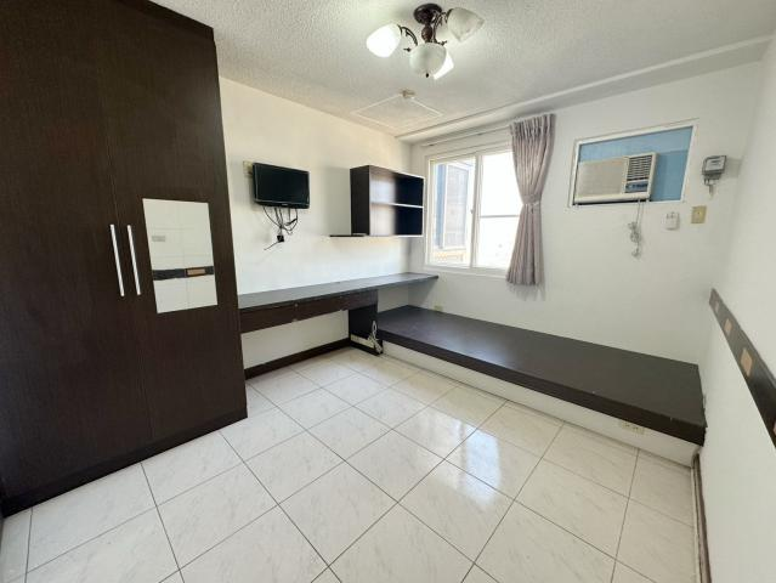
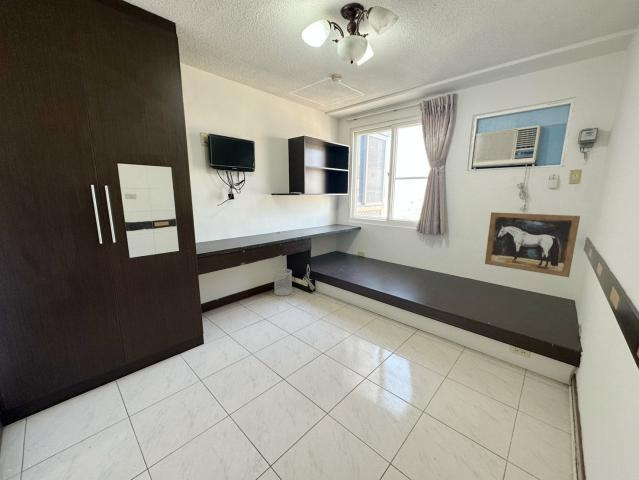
+ wall art [484,211,581,278]
+ wastebasket [273,268,293,297]
